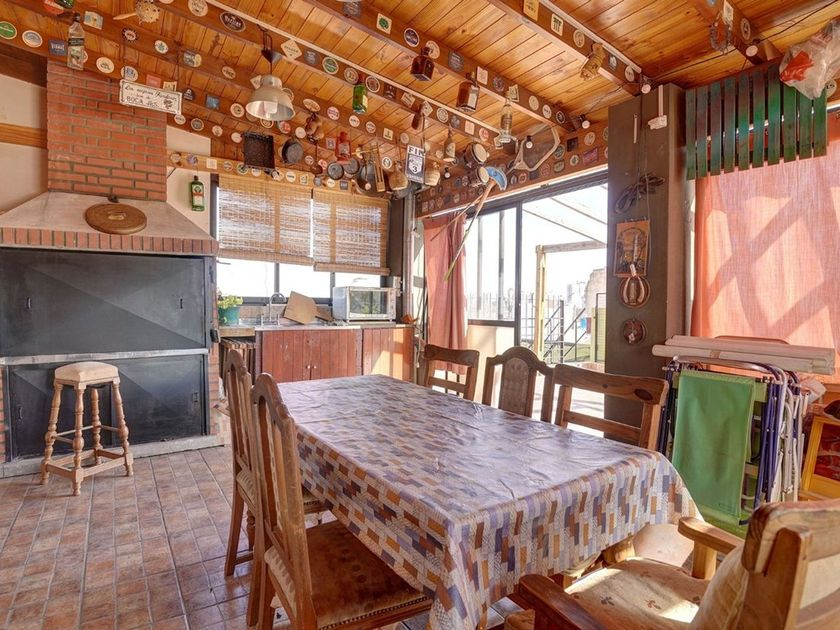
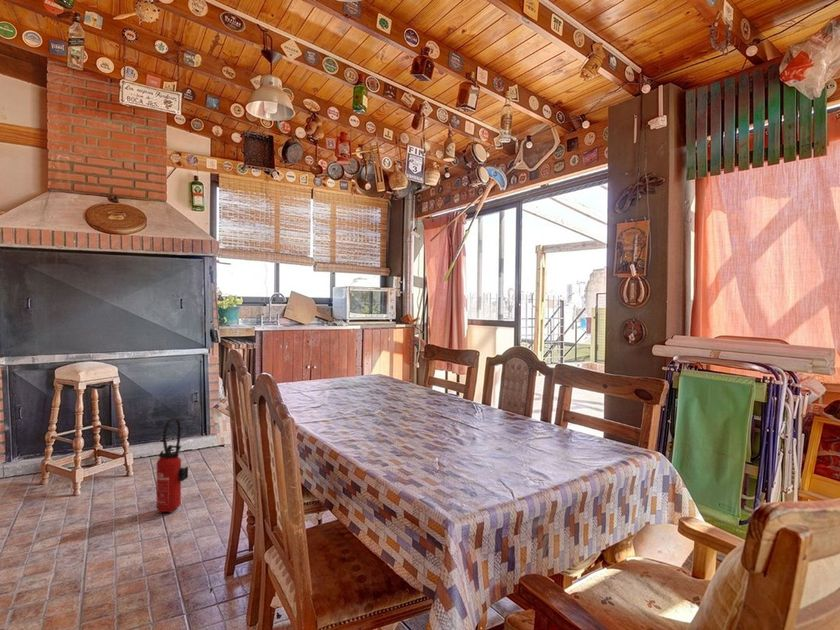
+ fire extinguisher [155,417,189,514]
